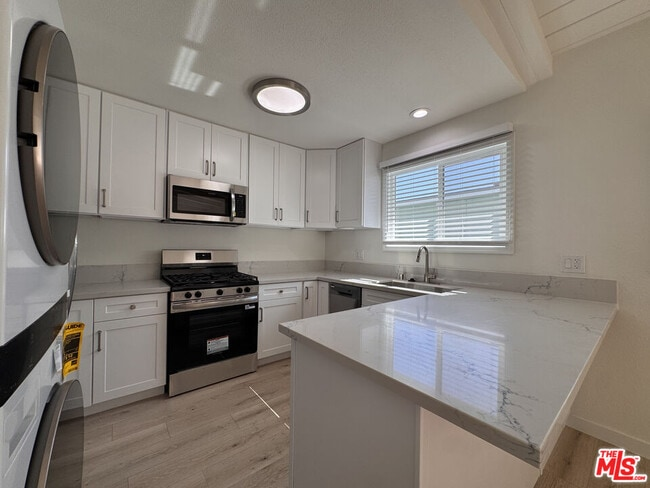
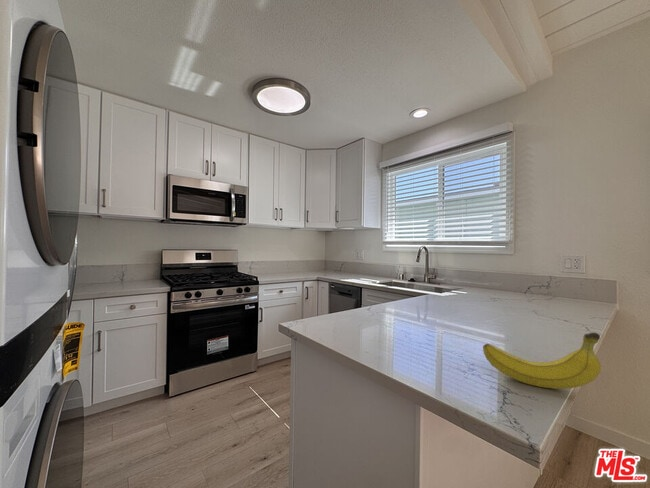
+ fruit [482,332,601,390]
